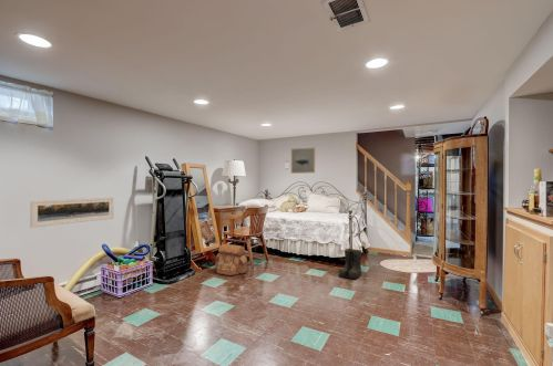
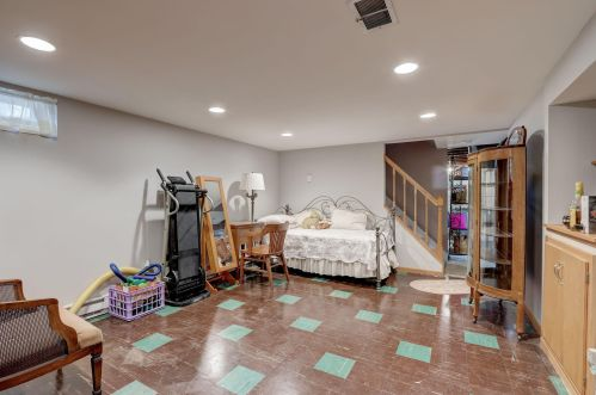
- backpack [214,243,248,276]
- boots [338,248,363,280]
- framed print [29,197,114,229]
- wall art [290,146,316,175]
